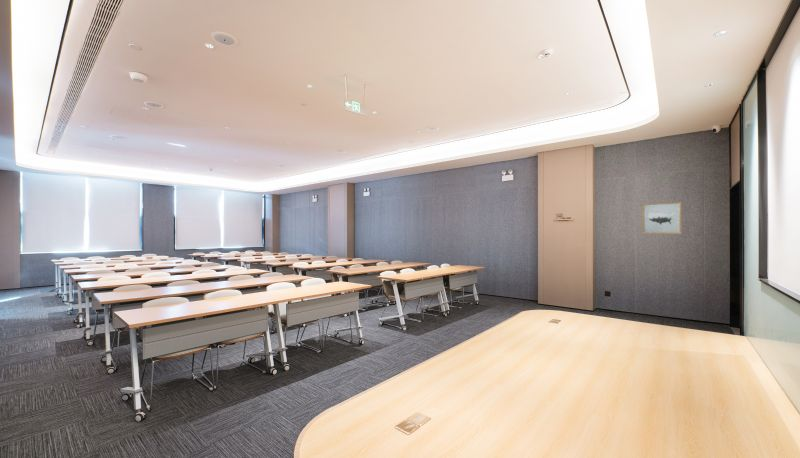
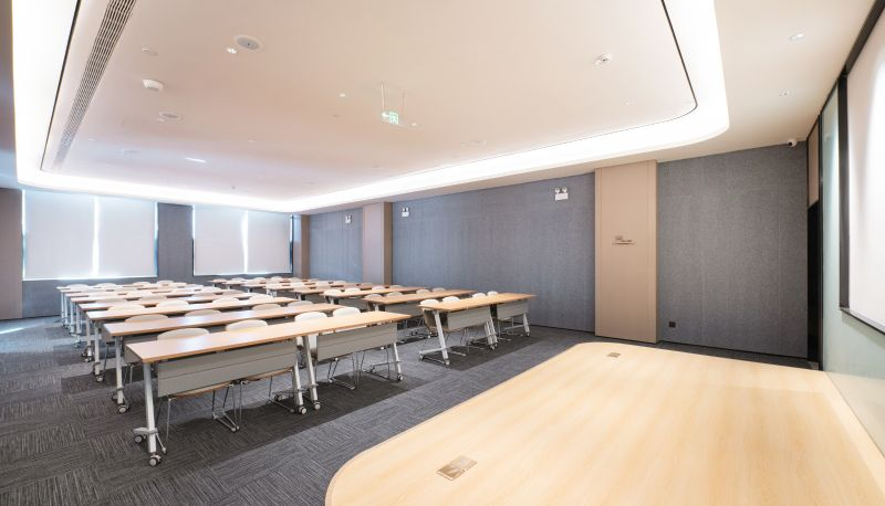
- wall art [642,201,682,235]
